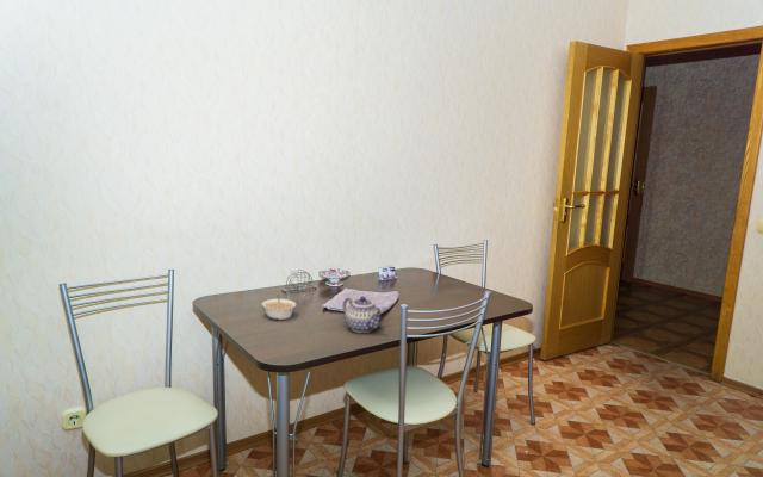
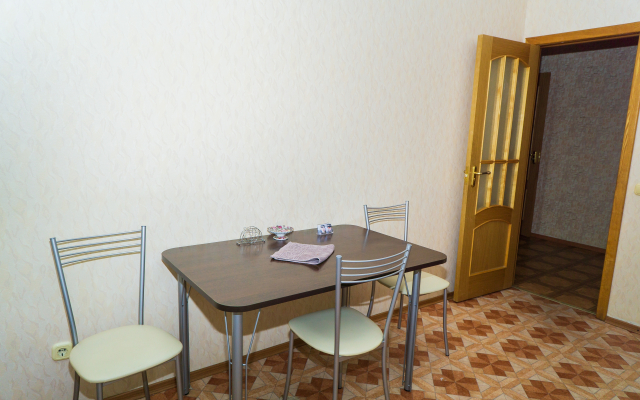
- legume [261,293,298,321]
- teapot [342,296,384,334]
